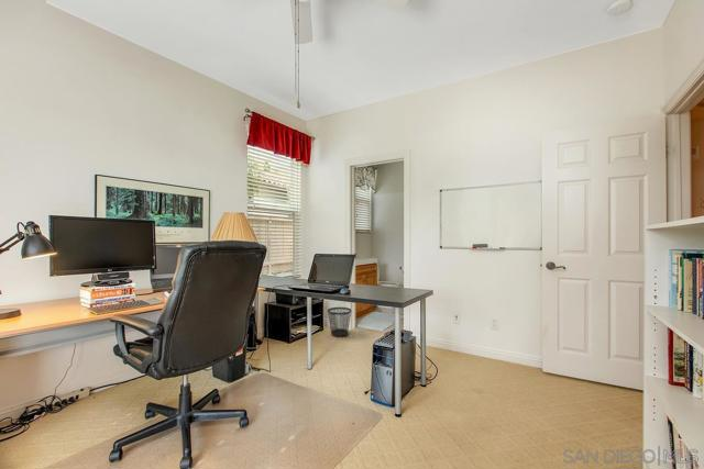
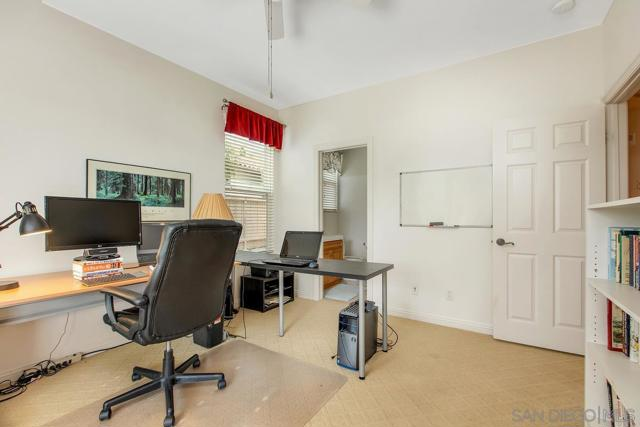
- wastebasket [327,306,352,338]
